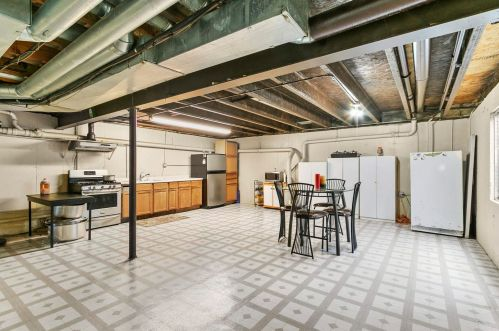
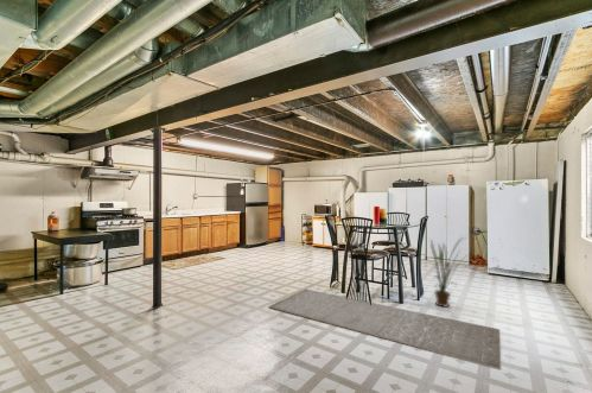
+ house plant [429,236,469,308]
+ rug [267,289,502,370]
